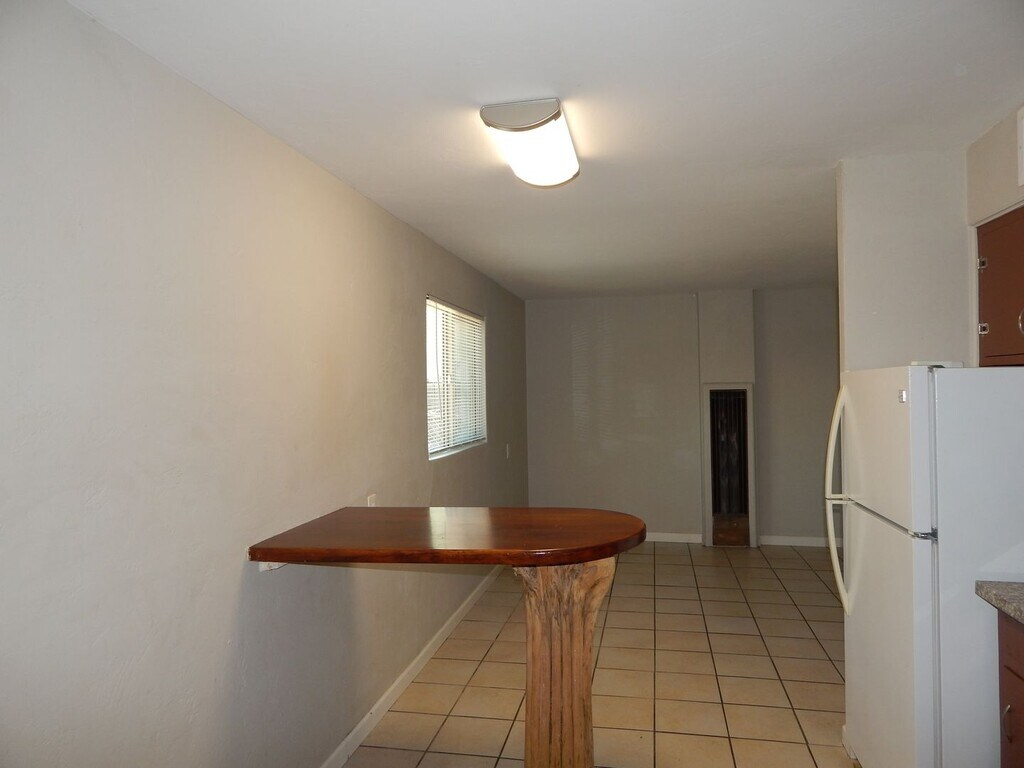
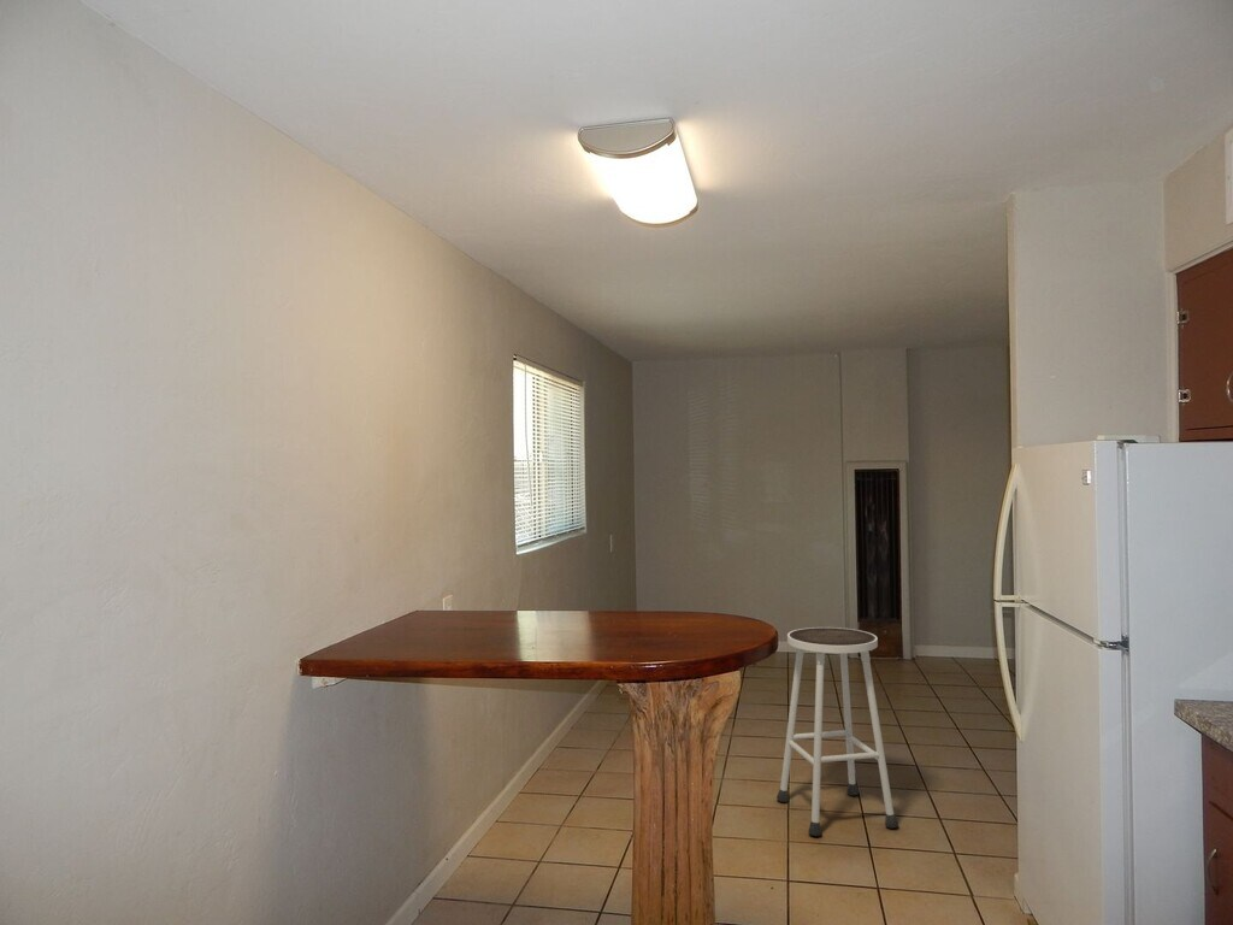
+ stool [775,626,899,837]
